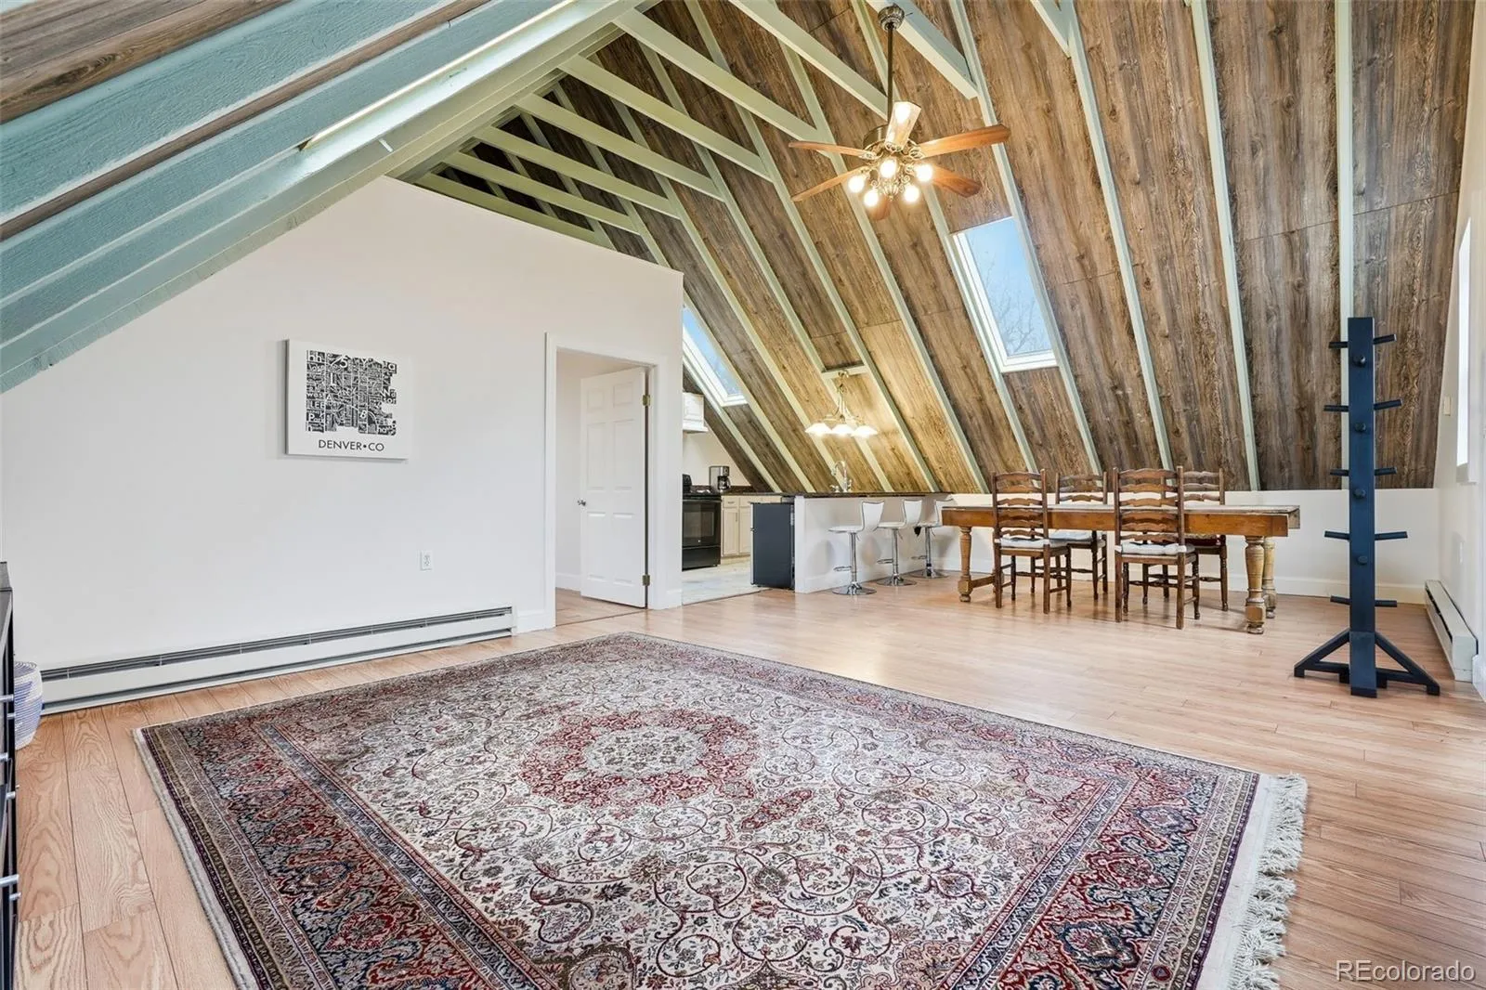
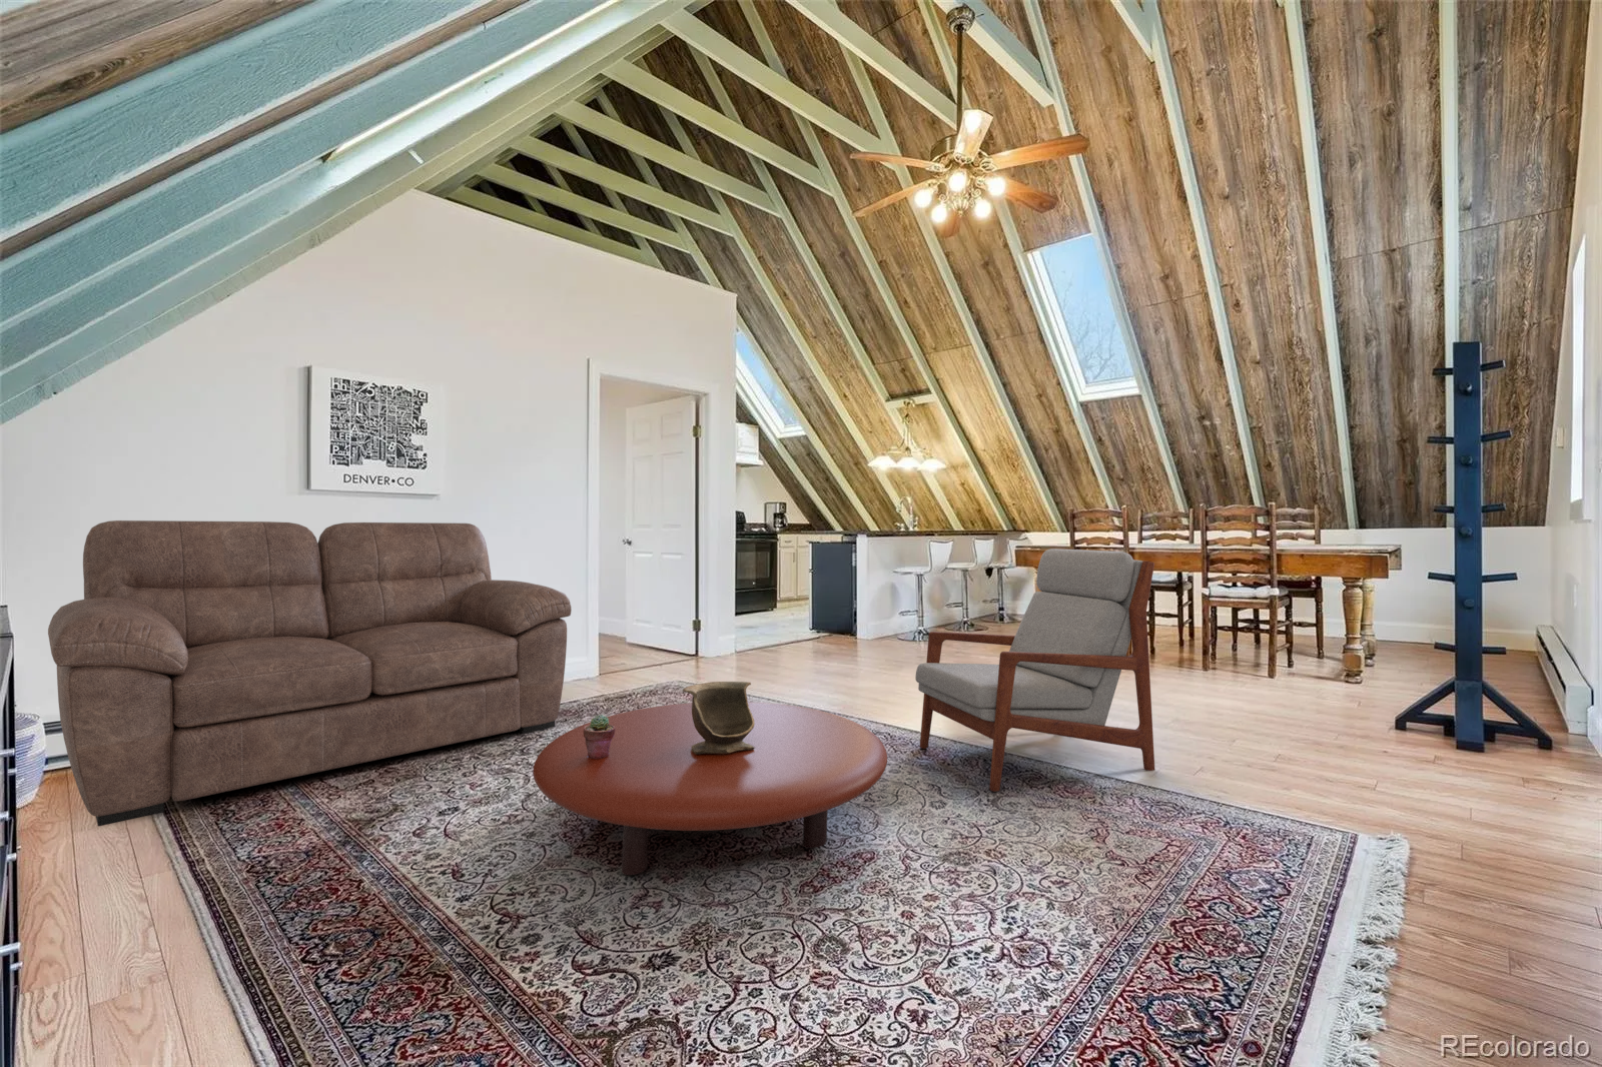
+ armchair [914,548,1155,793]
+ potted succulent [584,713,615,759]
+ coffee table [531,700,889,875]
+ decorative bowl [681,681,755,755]
+ sofa [48,519,573,826]
